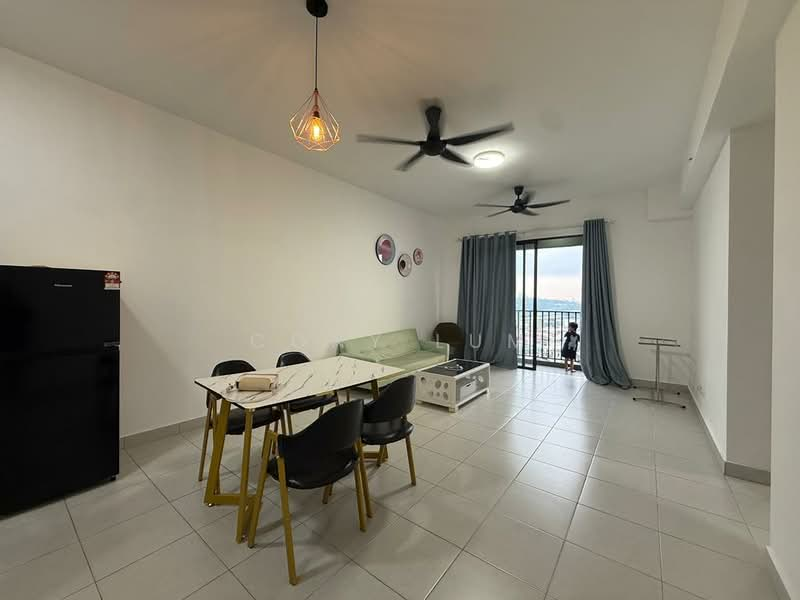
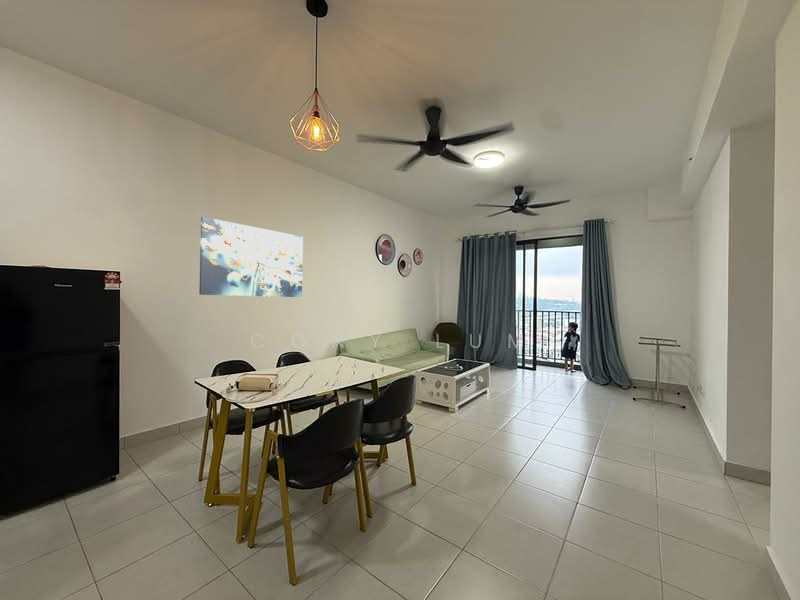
+ wall art [198,216,304,298]
